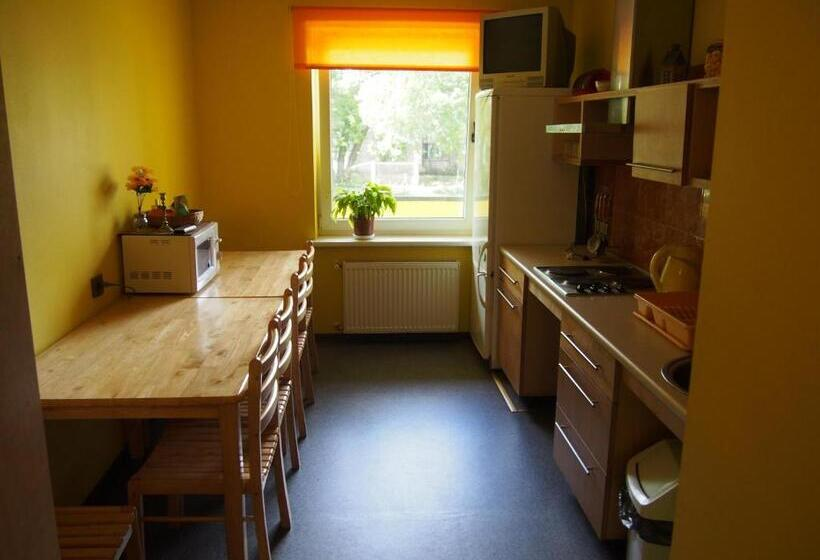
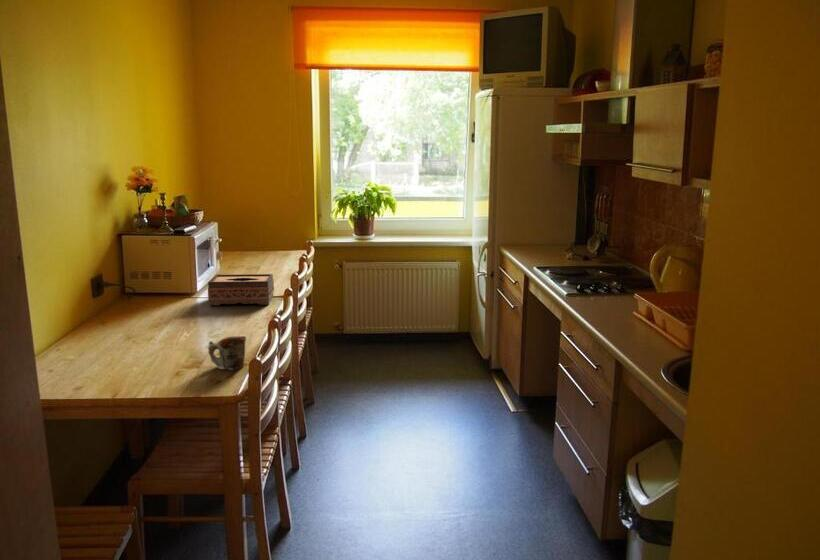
+ mug [207,335,248,371]
+ tissue box [207,273,275,306]
